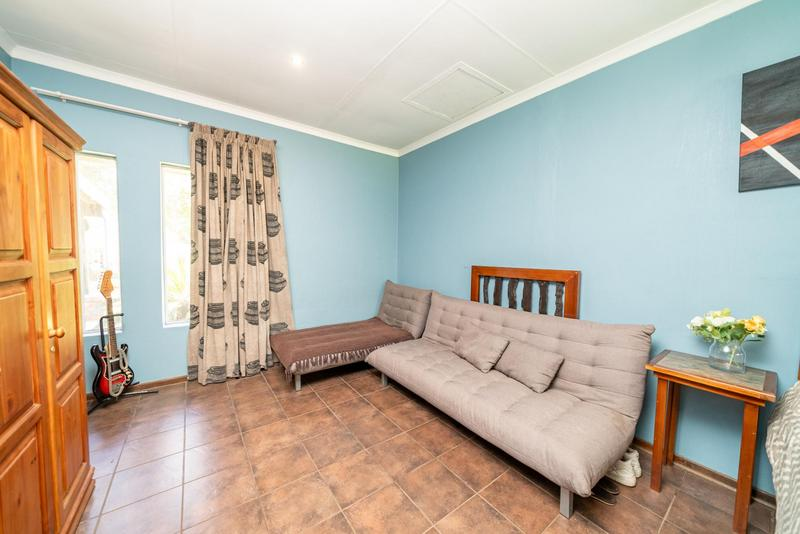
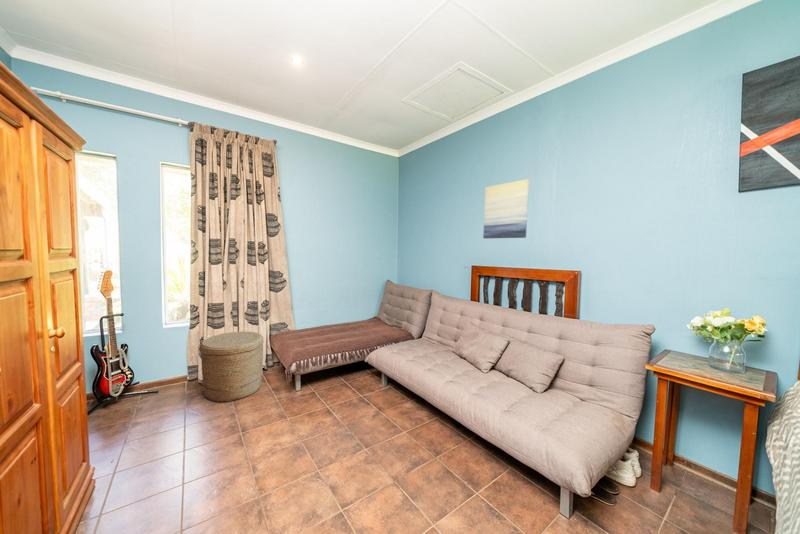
+ basket [198,330,265,403]
+ wall art [482,178,530,239]
